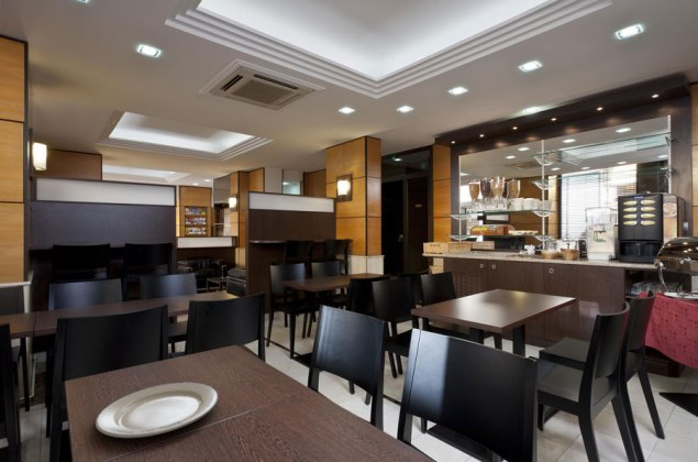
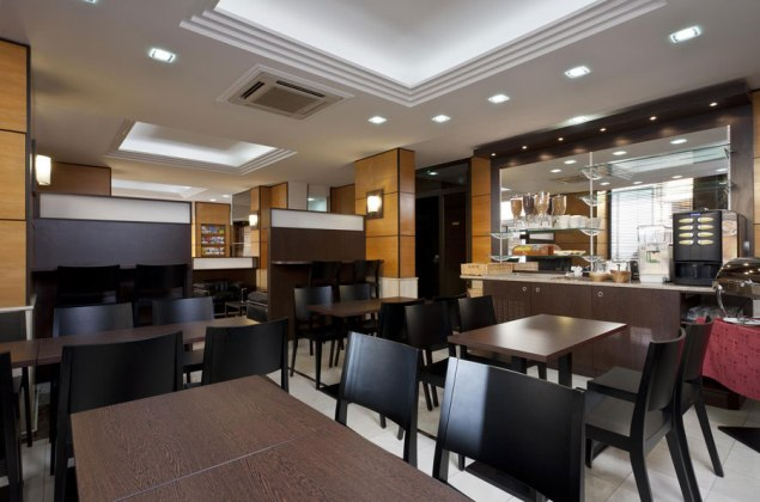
- chinaware [95,382,219,439]
